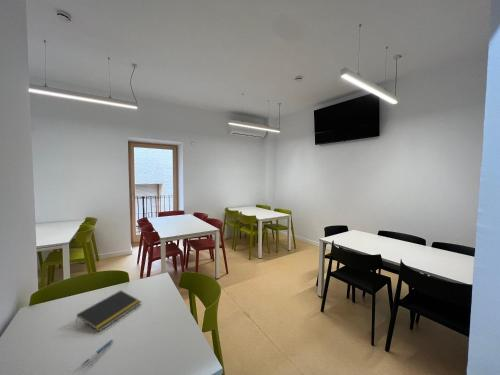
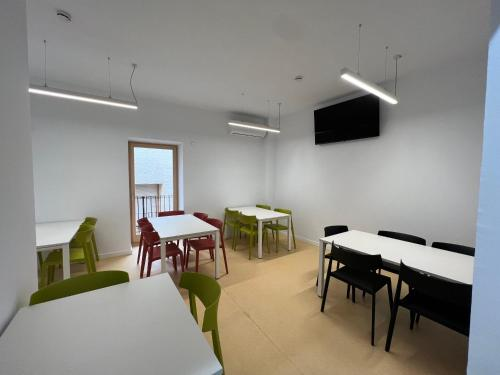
- pen [81,339,114,366]
- notepad [75,289,142,333]
